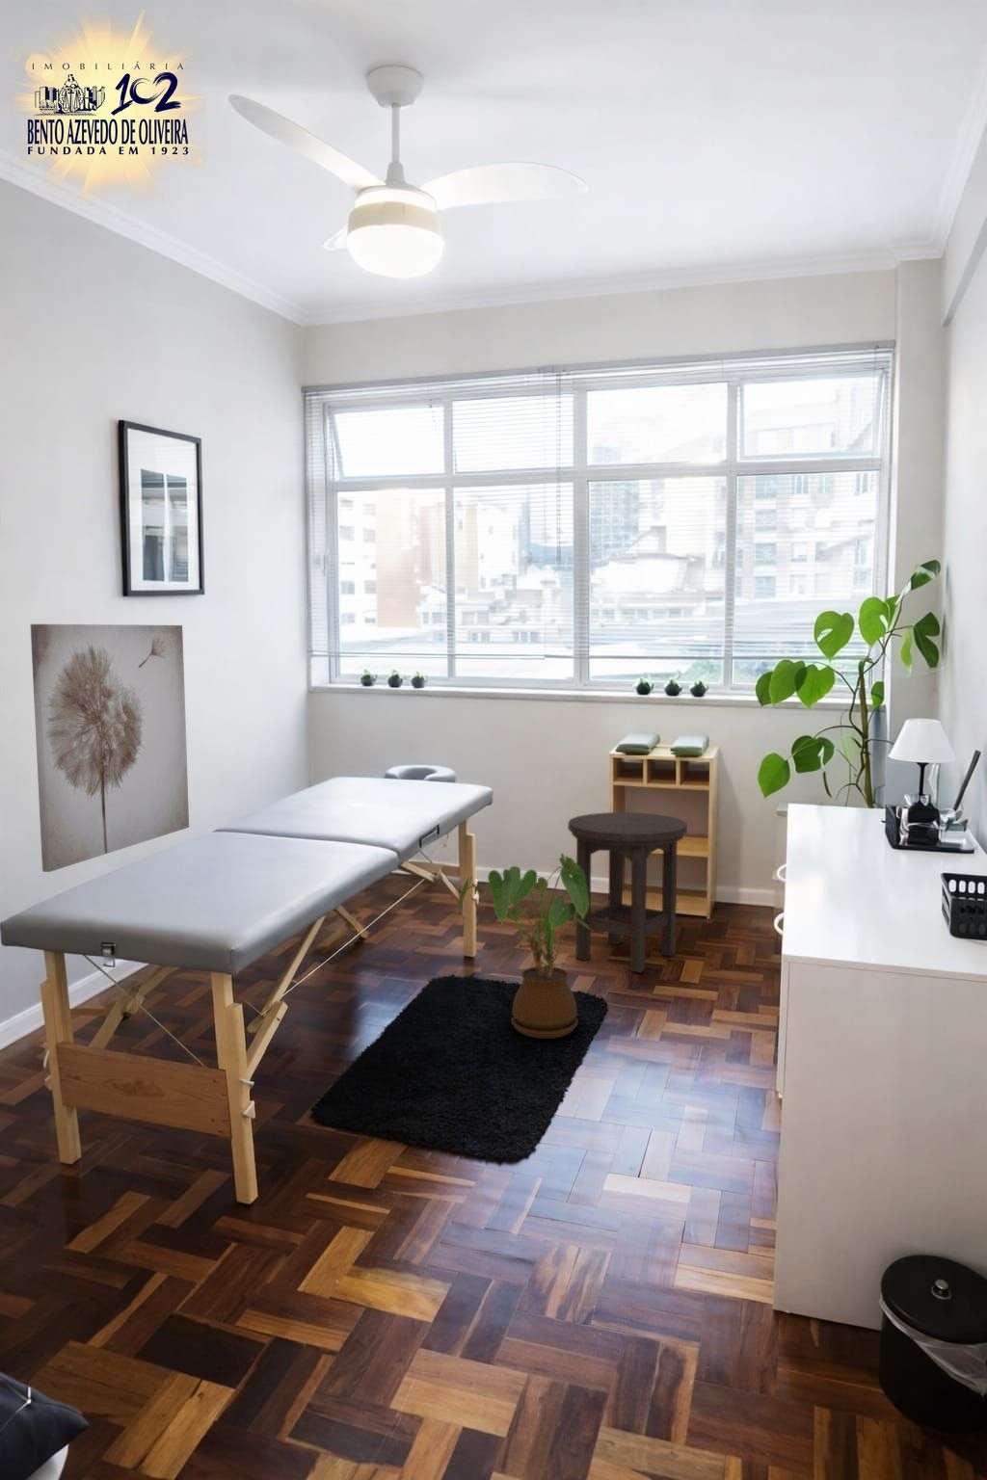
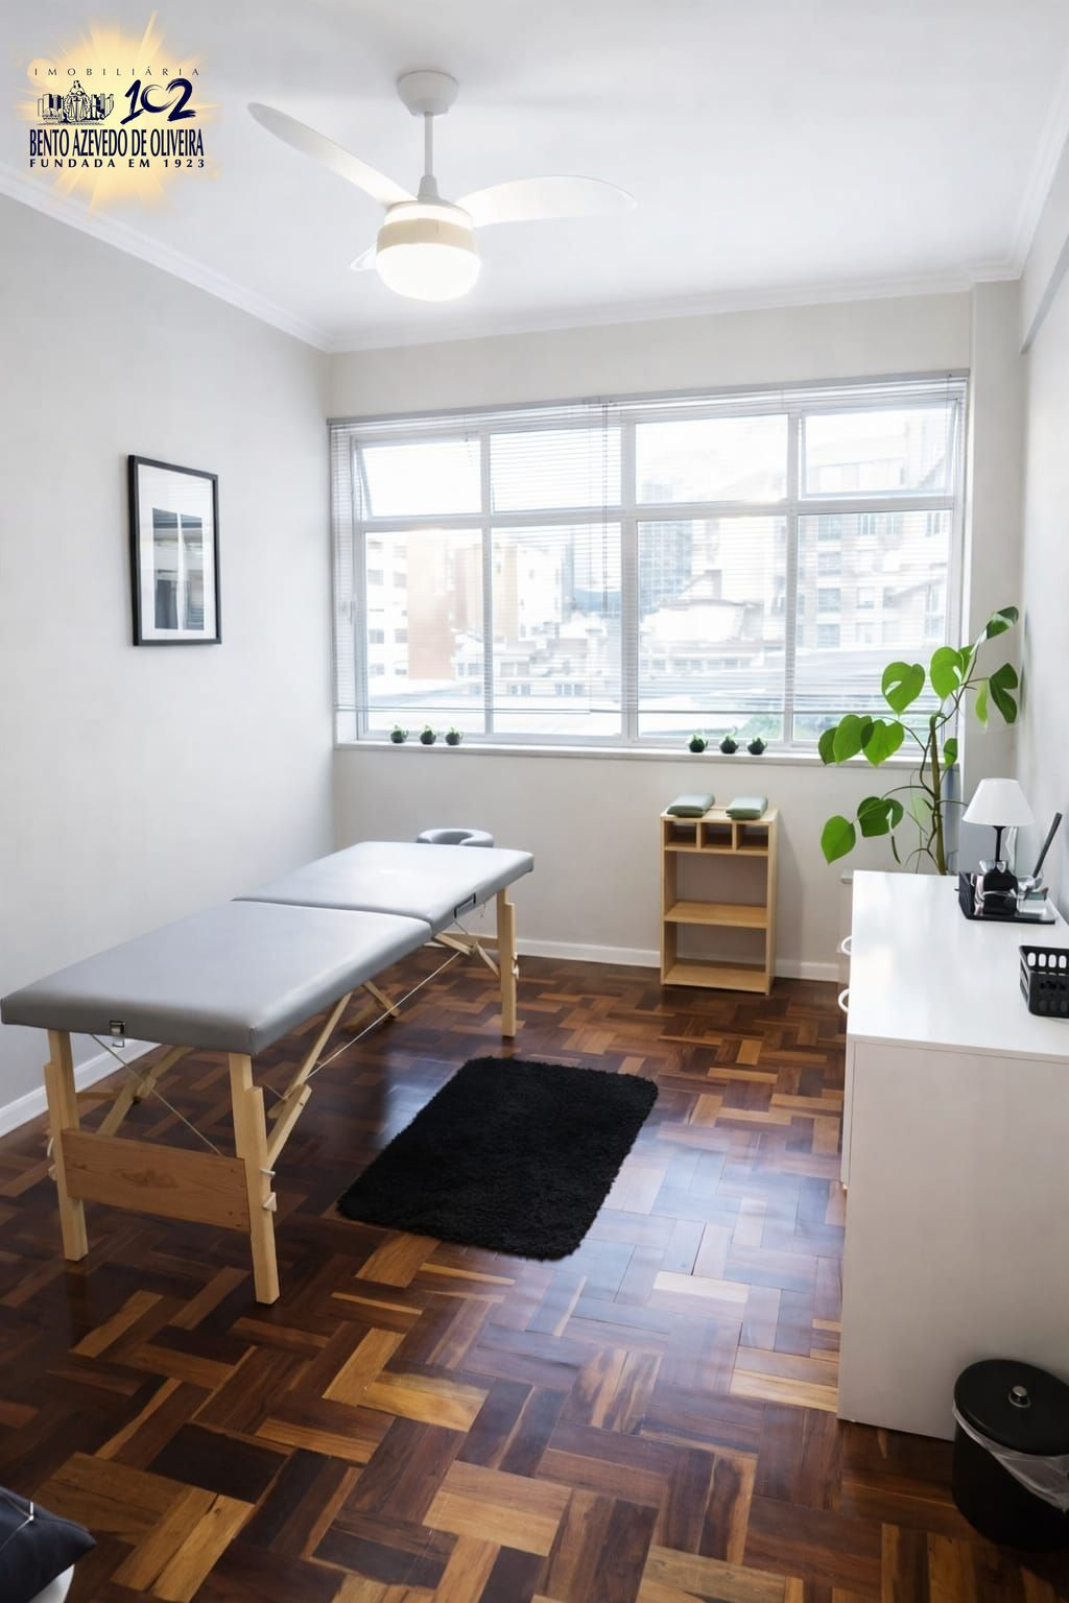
- wall art [30,623,189,873]
- stool [566,812,688,975]
- house plant [456,852,593,1040]
